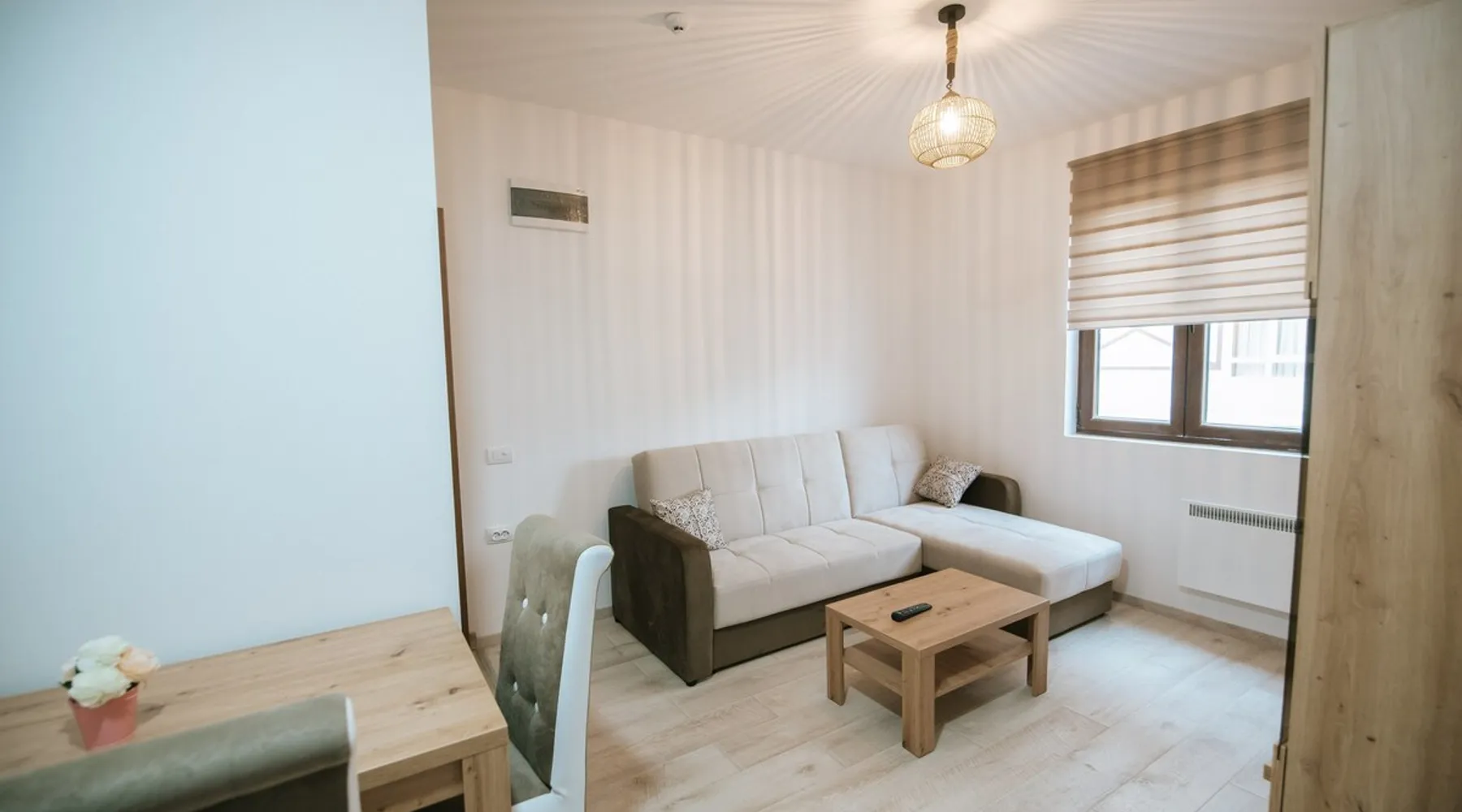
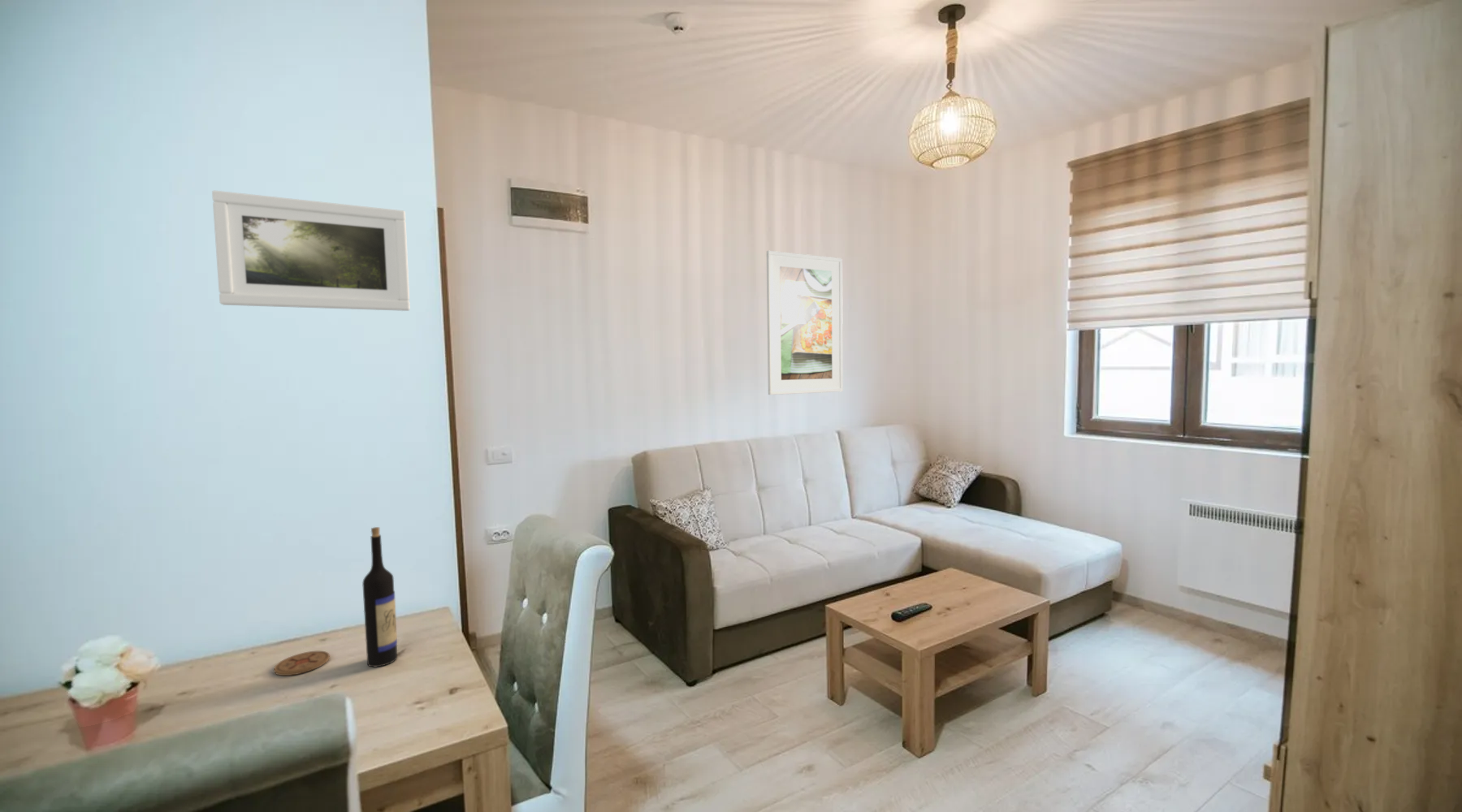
+ wine bottle [361,526,398,667]
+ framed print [766,250,844,395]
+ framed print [211,190,411,312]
+ coaster [273,650,331,676]
